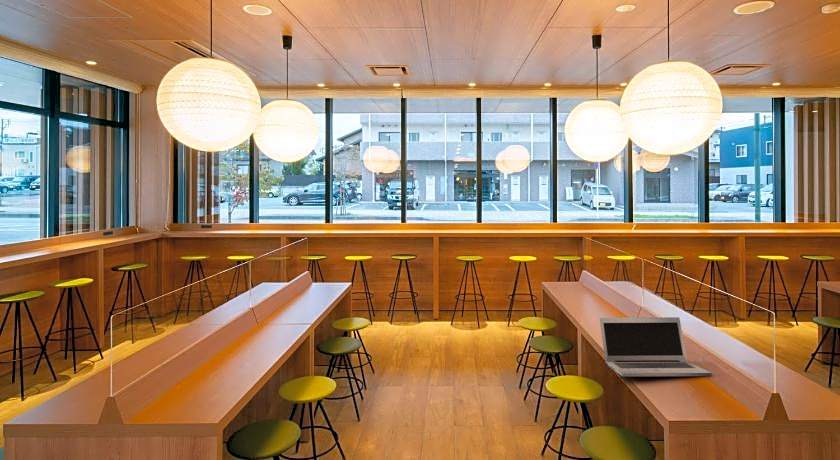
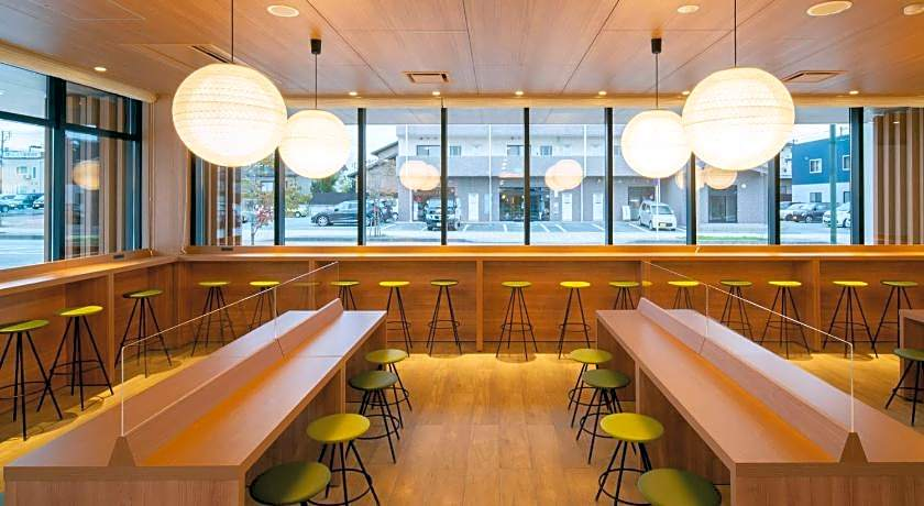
- laptop [599,316,713,377]
